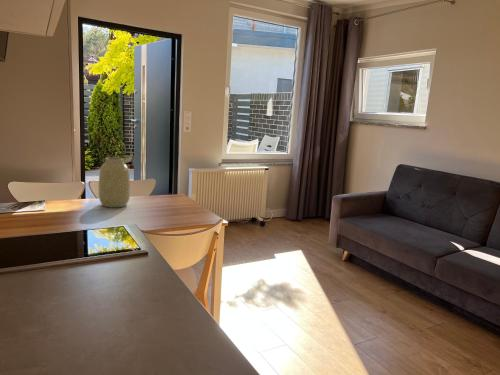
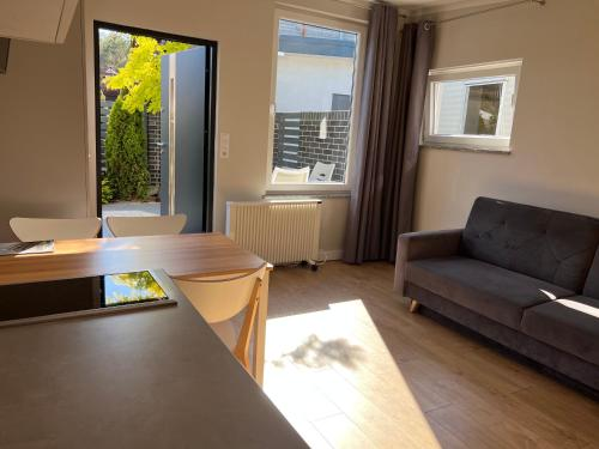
- vase [98,156,131,208]
